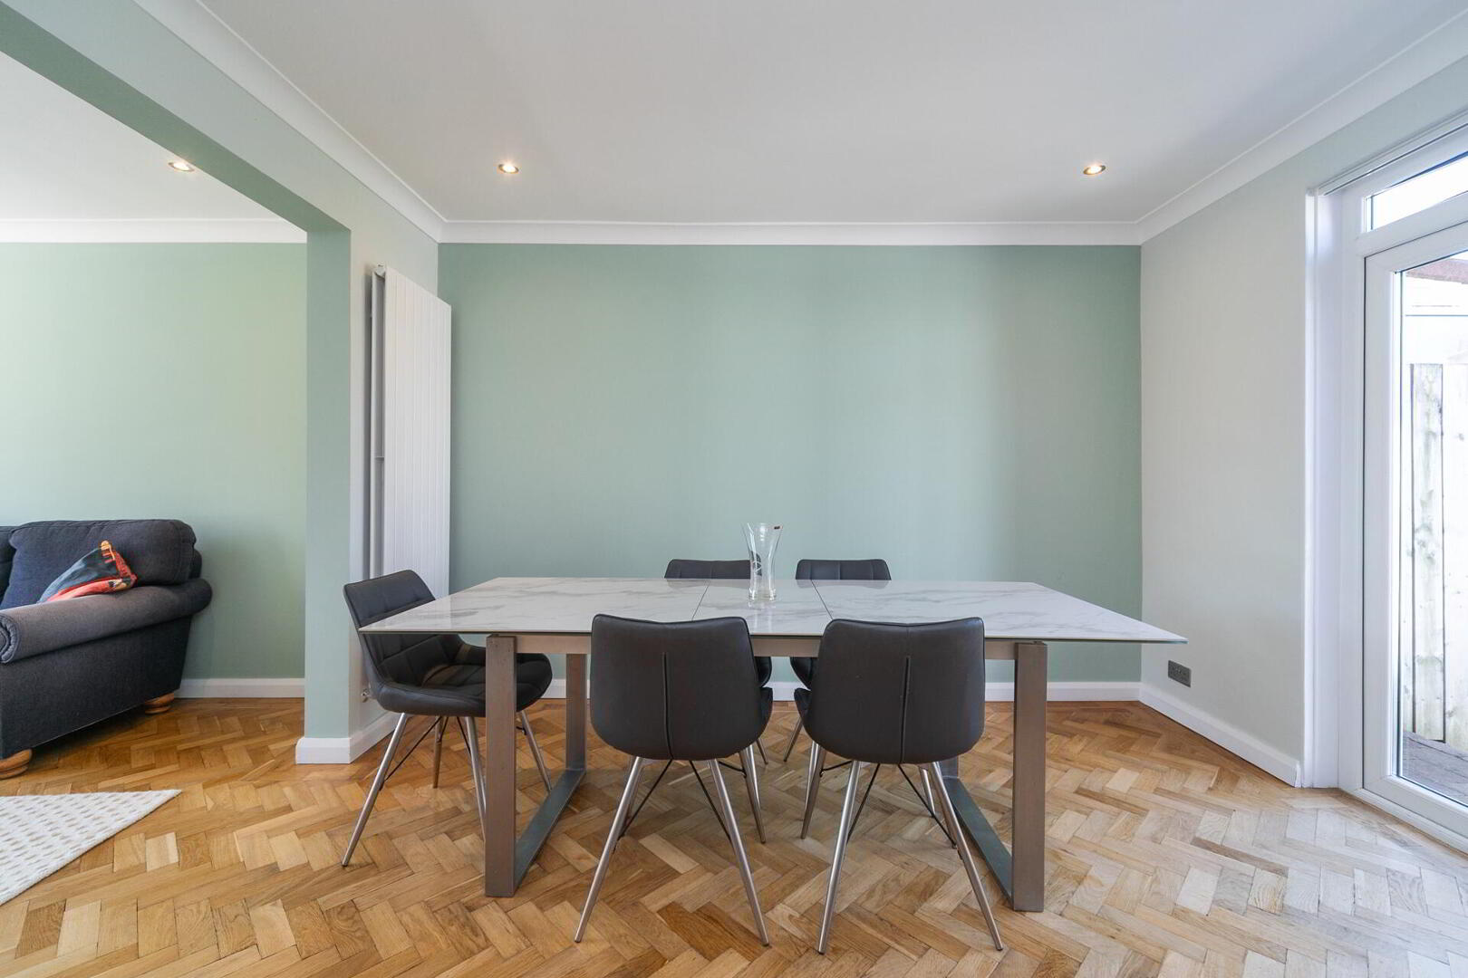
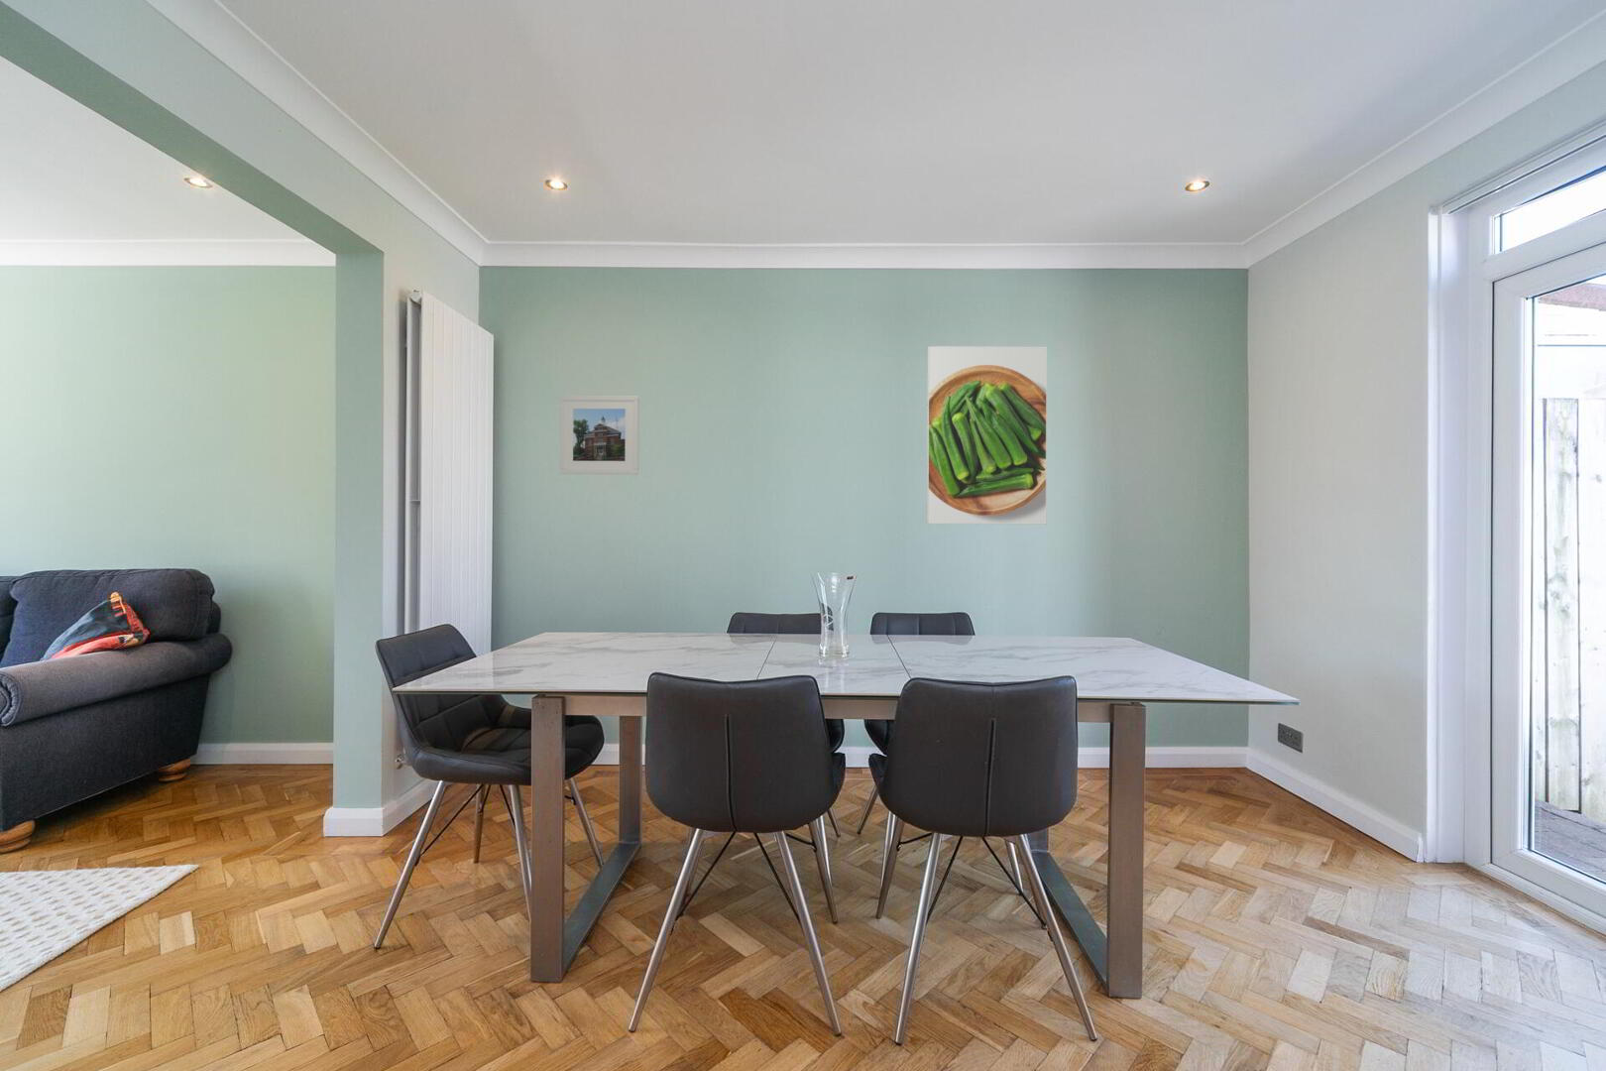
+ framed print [559,394,640,475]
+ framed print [926,345,1048,526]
